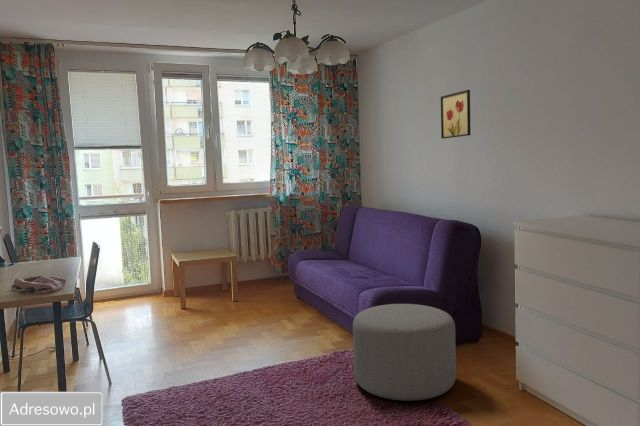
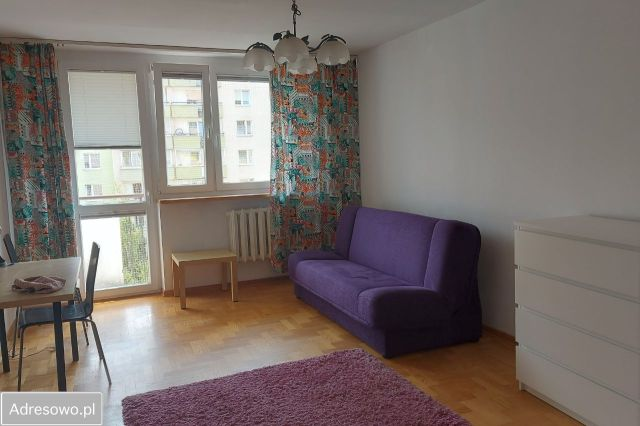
- ottoman [352,303,457,402]
- wall art [440,89,471,140]
